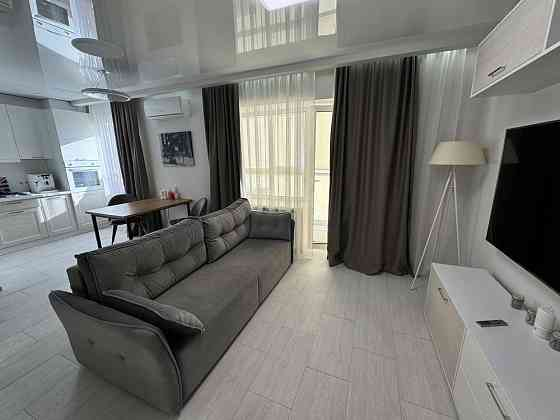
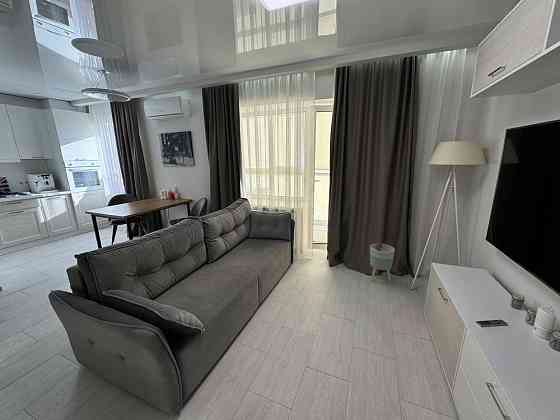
+ planter [369,243,396,283]
